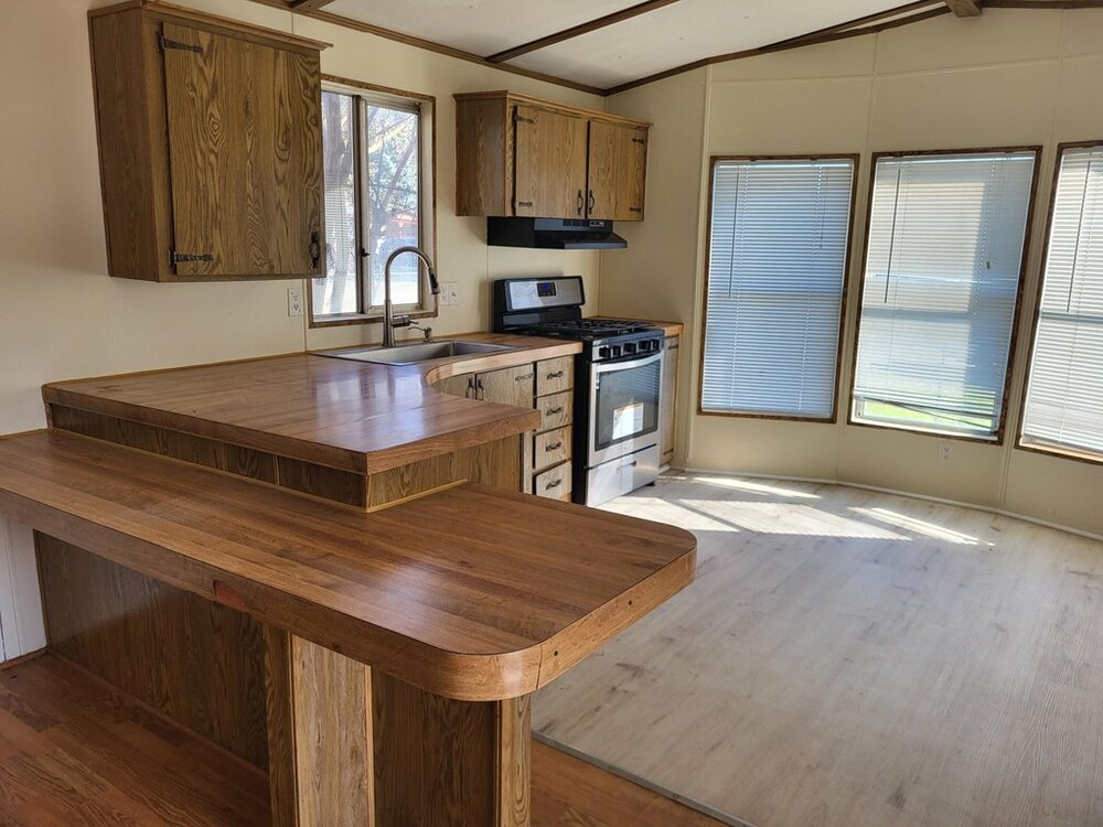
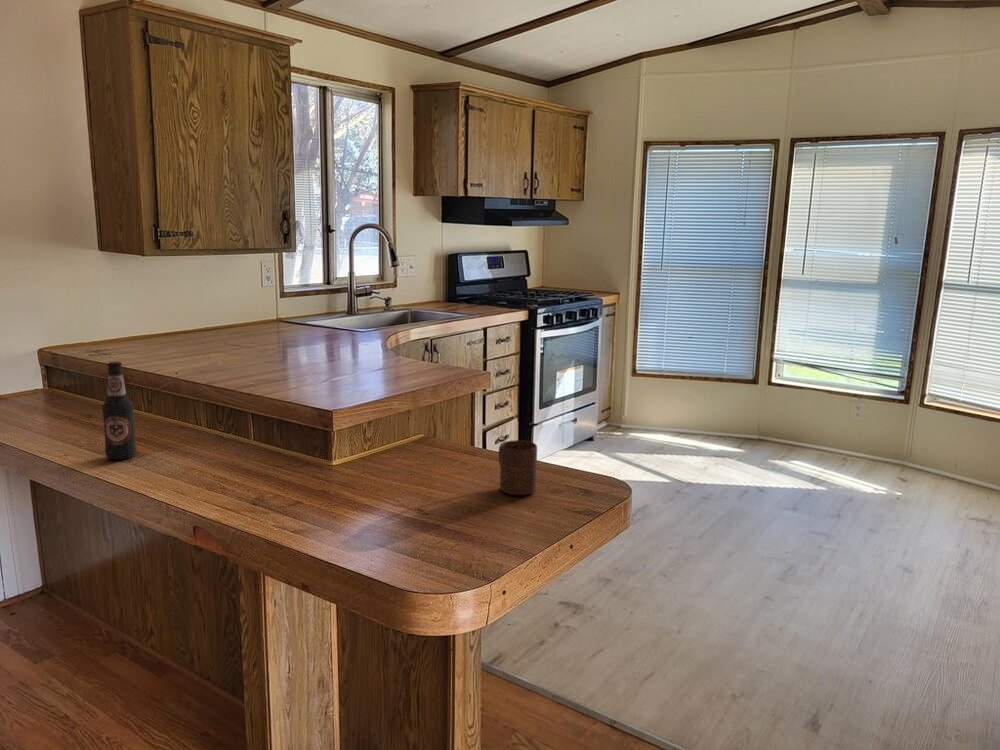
+ bottle [101,361,137,461]
+ cup [498,439,538,496]
